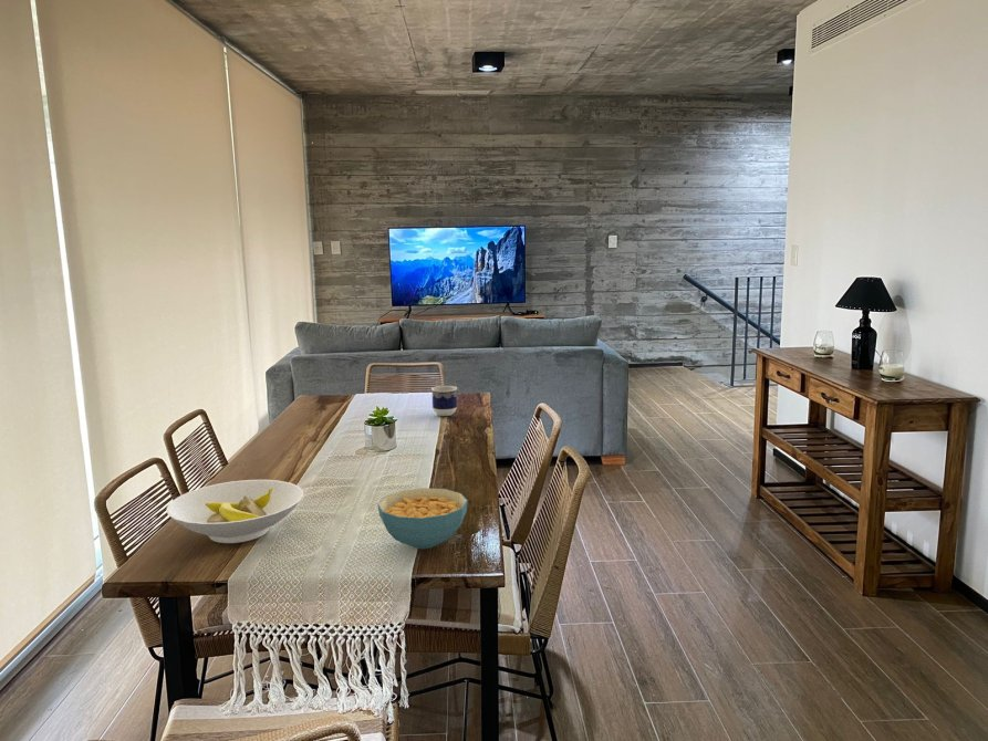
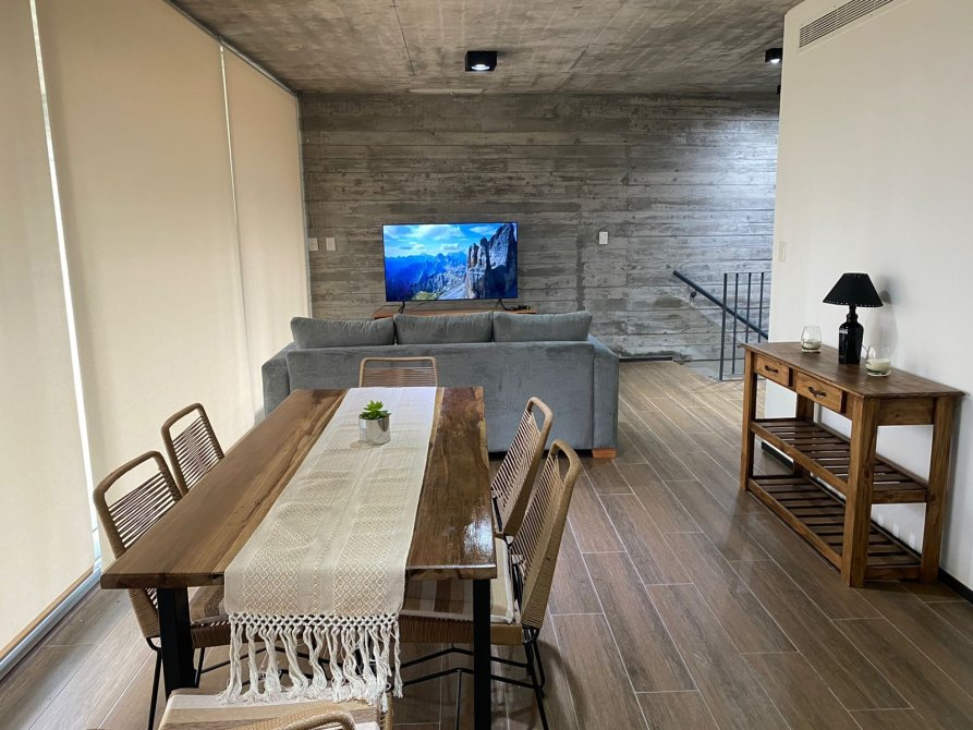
- cup [430,385,458,417]
- cereal bowl [376,487,469,550]
- bowl [165,479,304,544]
